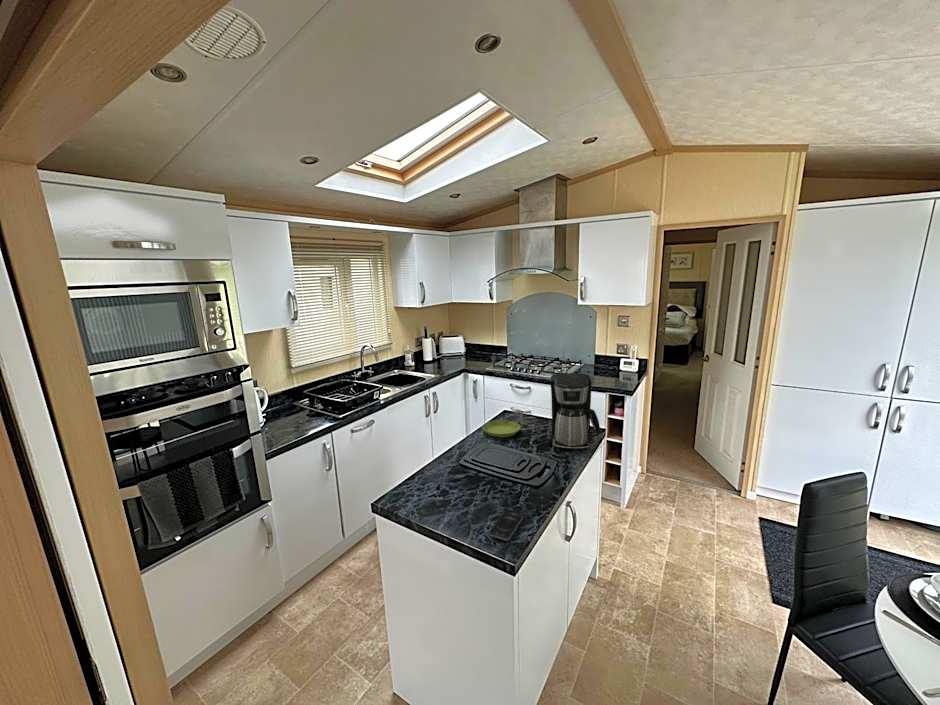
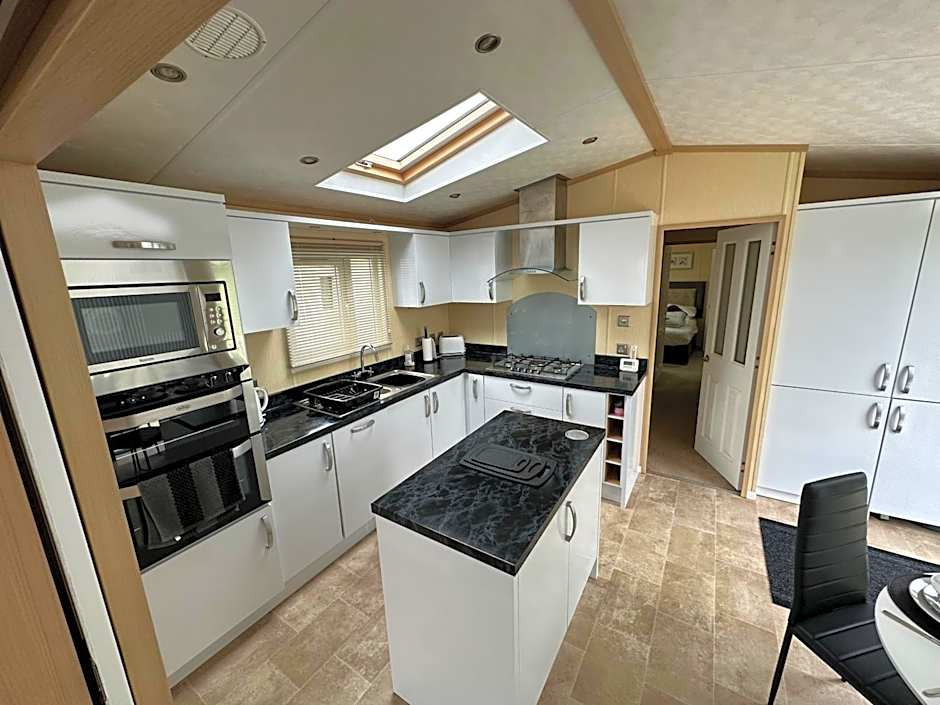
- coffee maker [549,372,601,451]
- smartphone [488,510,524,542]
- saucer [481,419,521,438]
